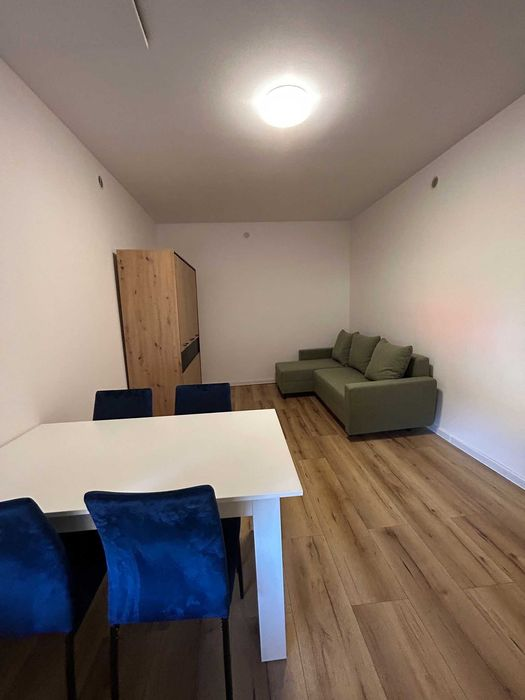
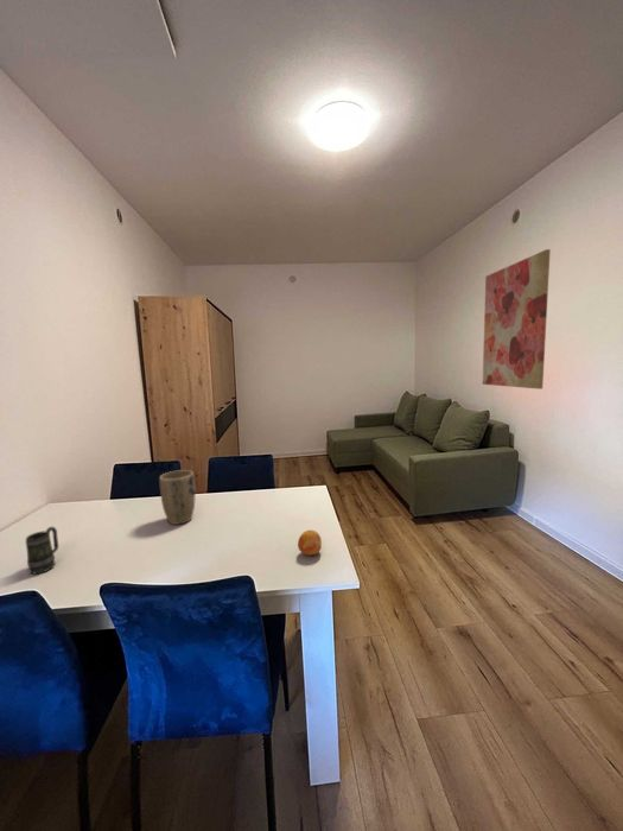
+ fruit [297,529,323,557]
+ wall art [482,248,552,391]
+ mug [25,526,59,575]
+ plant pot [158,469,197,526]
